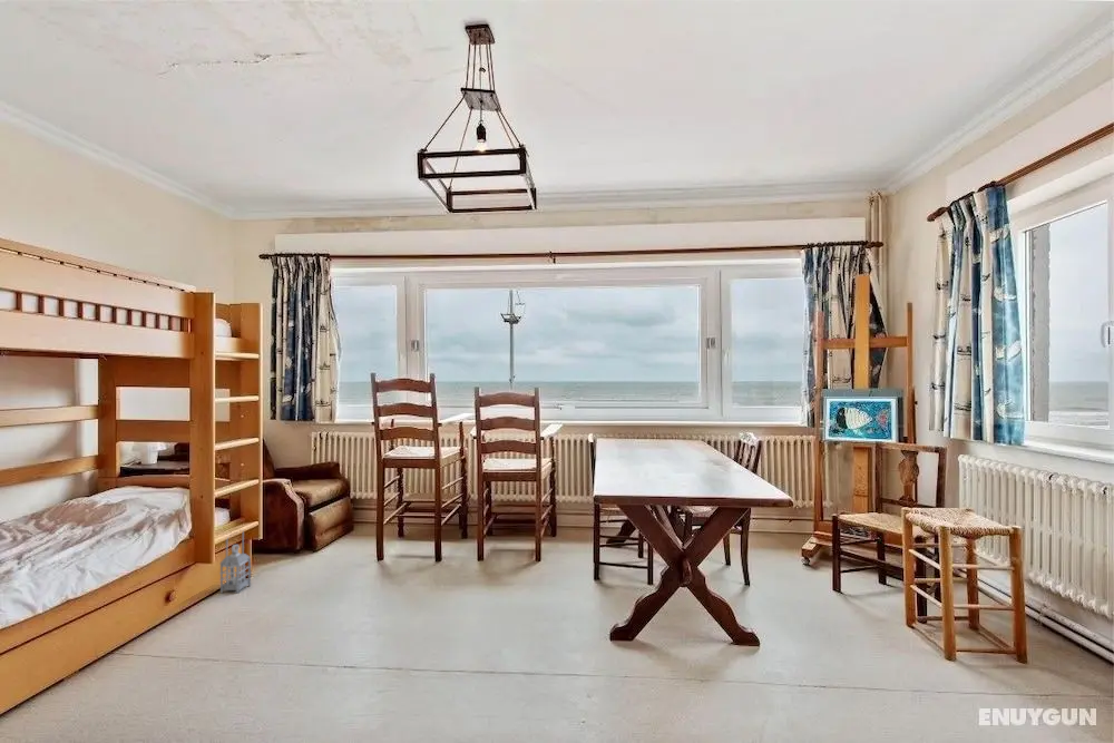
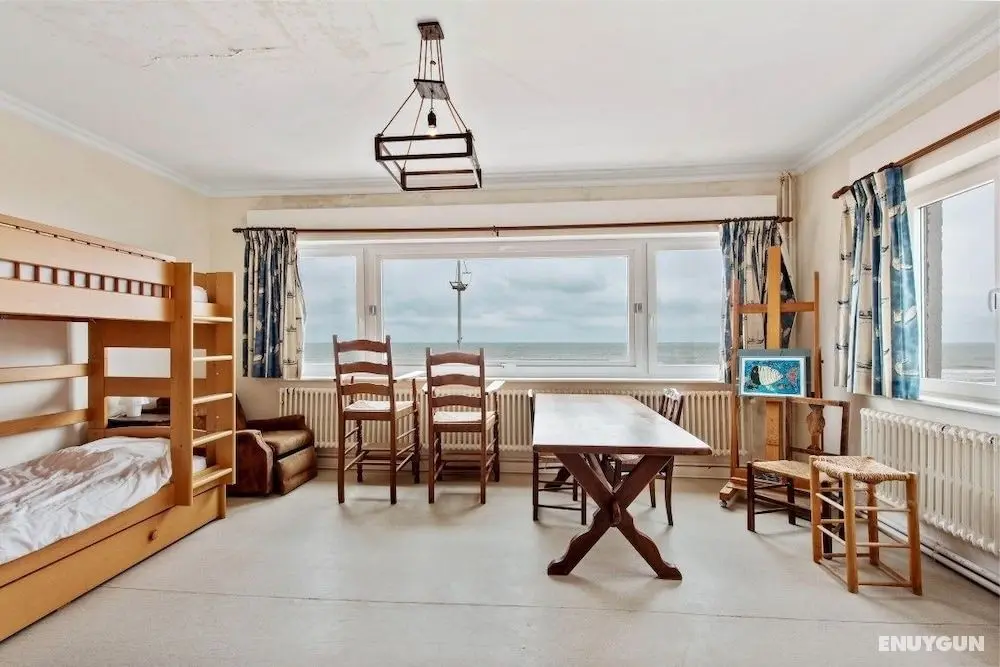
- lantern [218,528,253,595]
